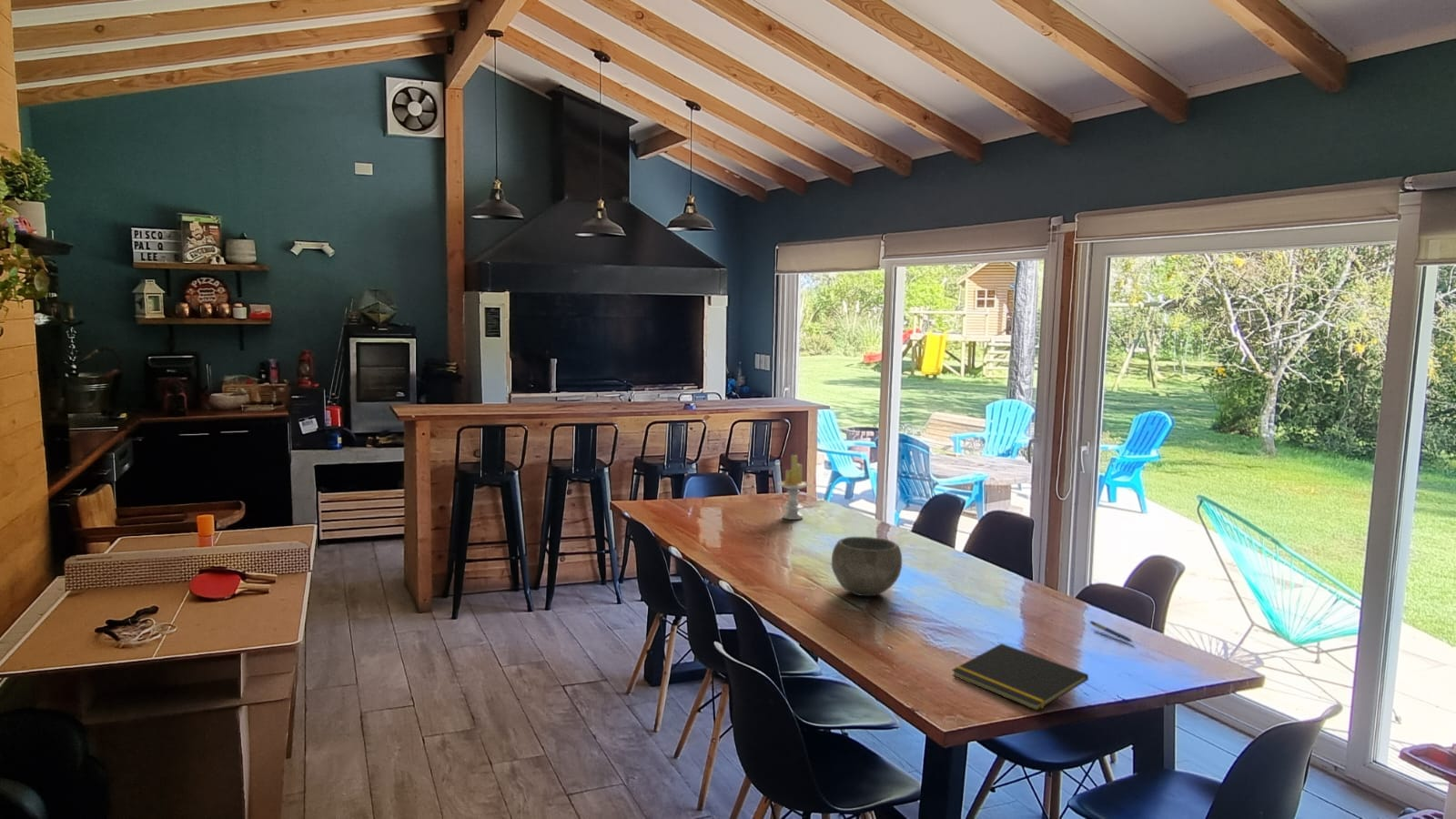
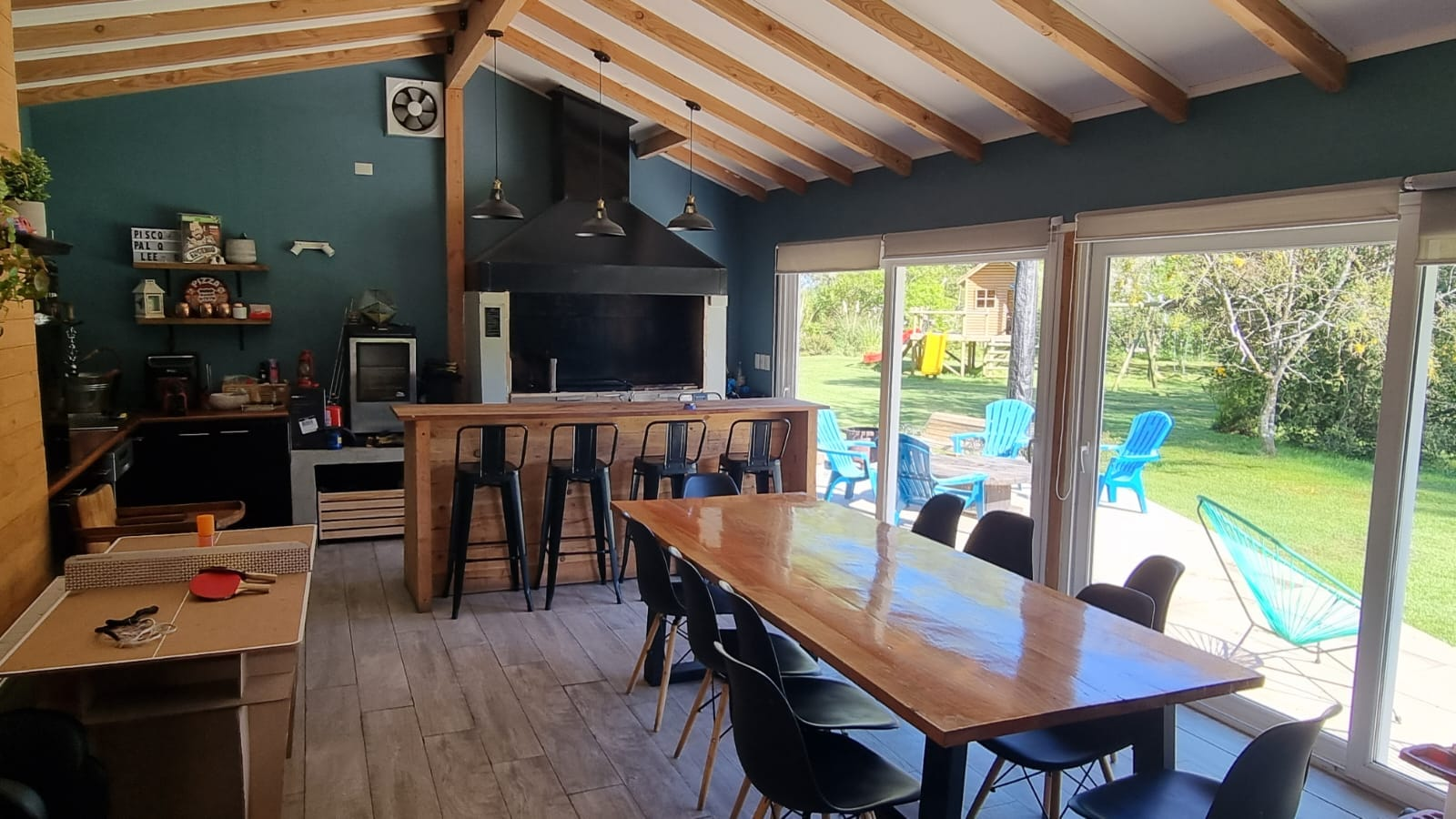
- pen [1088,620,1133,642]
- bowl [831,536,903,597]
- candle [777,454,811,521]
- notepad [951,642,1089,712]
